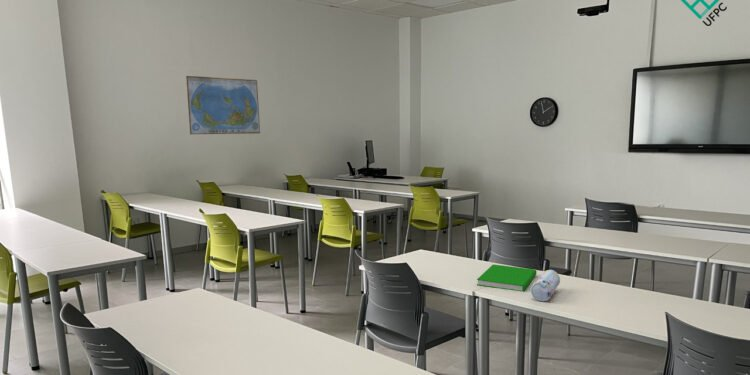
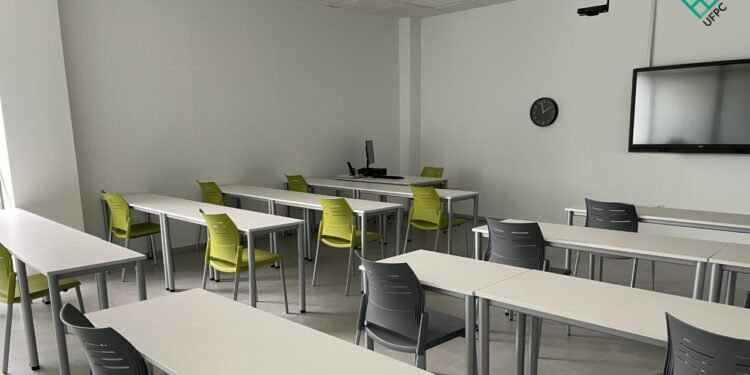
- pencil case [530,269,561,302]
- book [476,263,538,292]
- world map [185,75,261,135]
